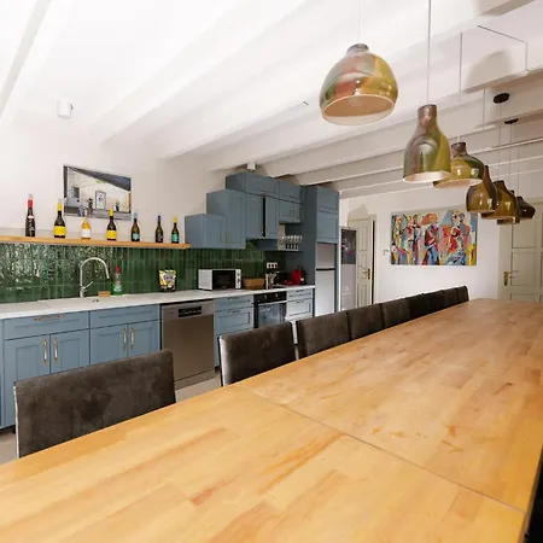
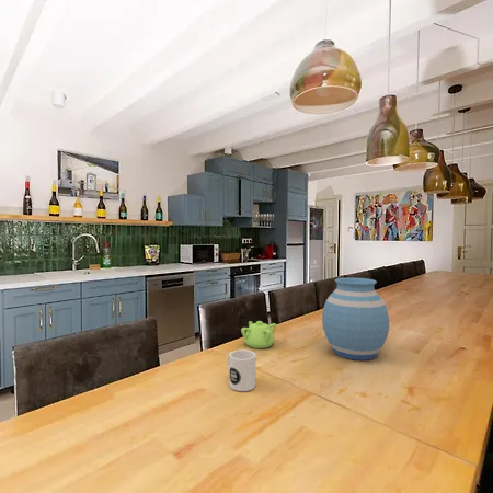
+ mug [227,348,256,392]
+ teapot [240,320,278,349]
+ vase [321,277,390,362]
